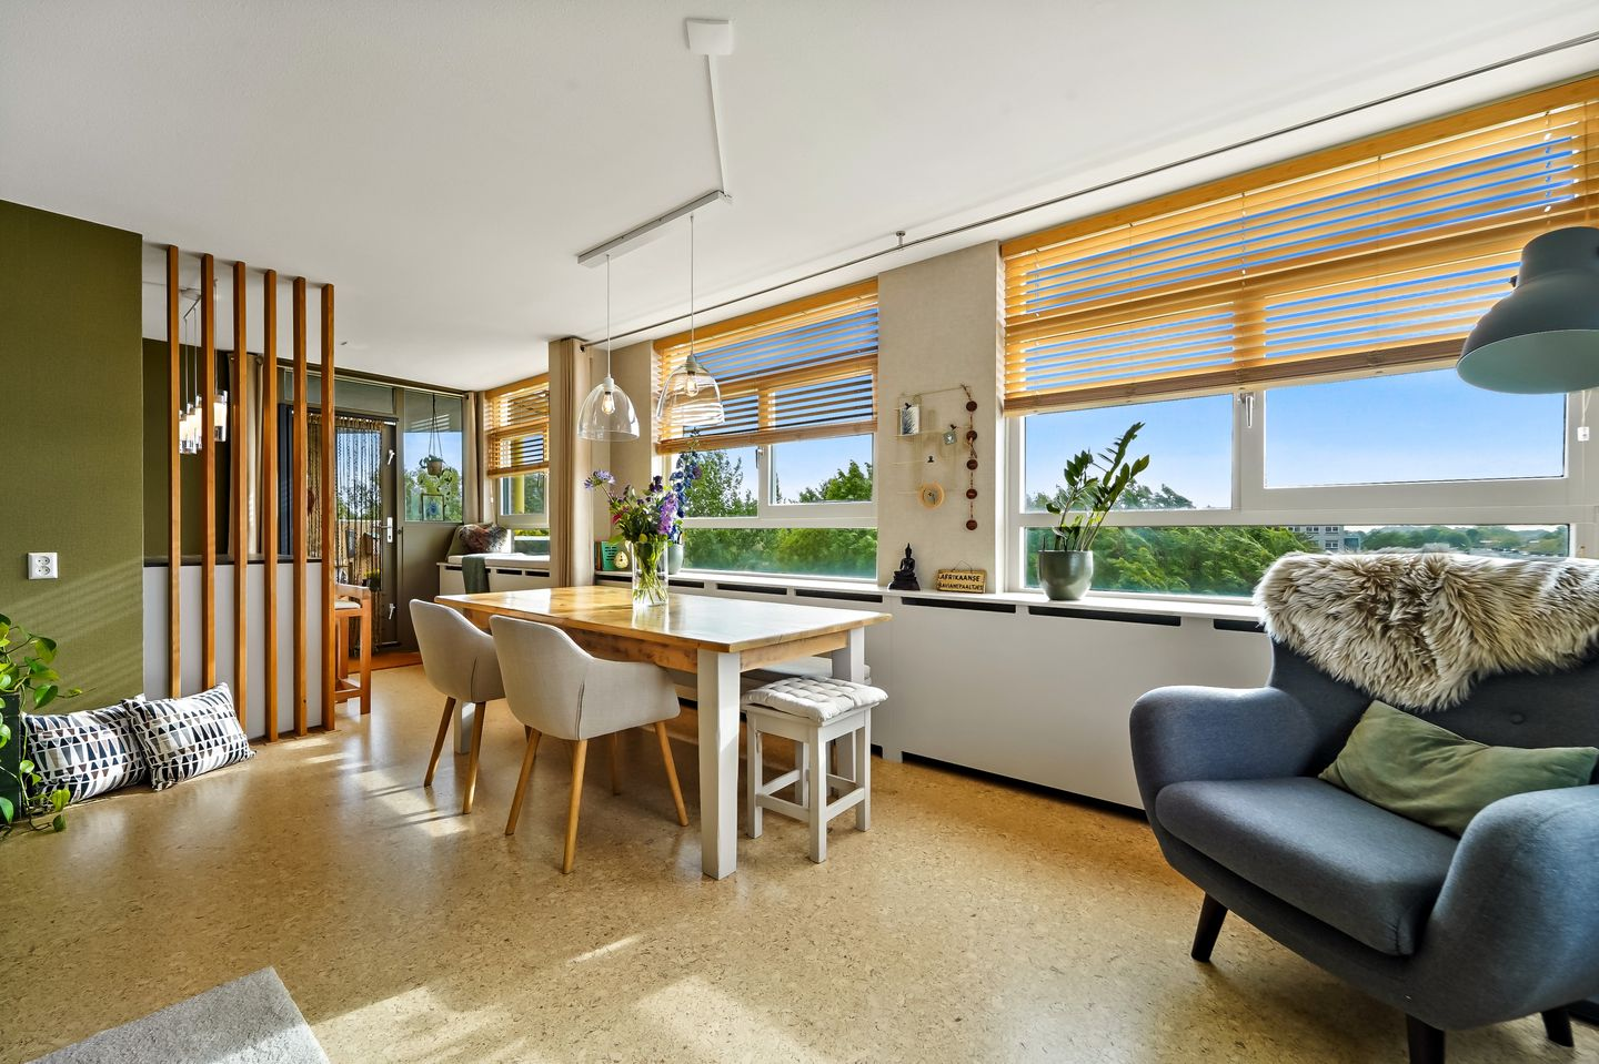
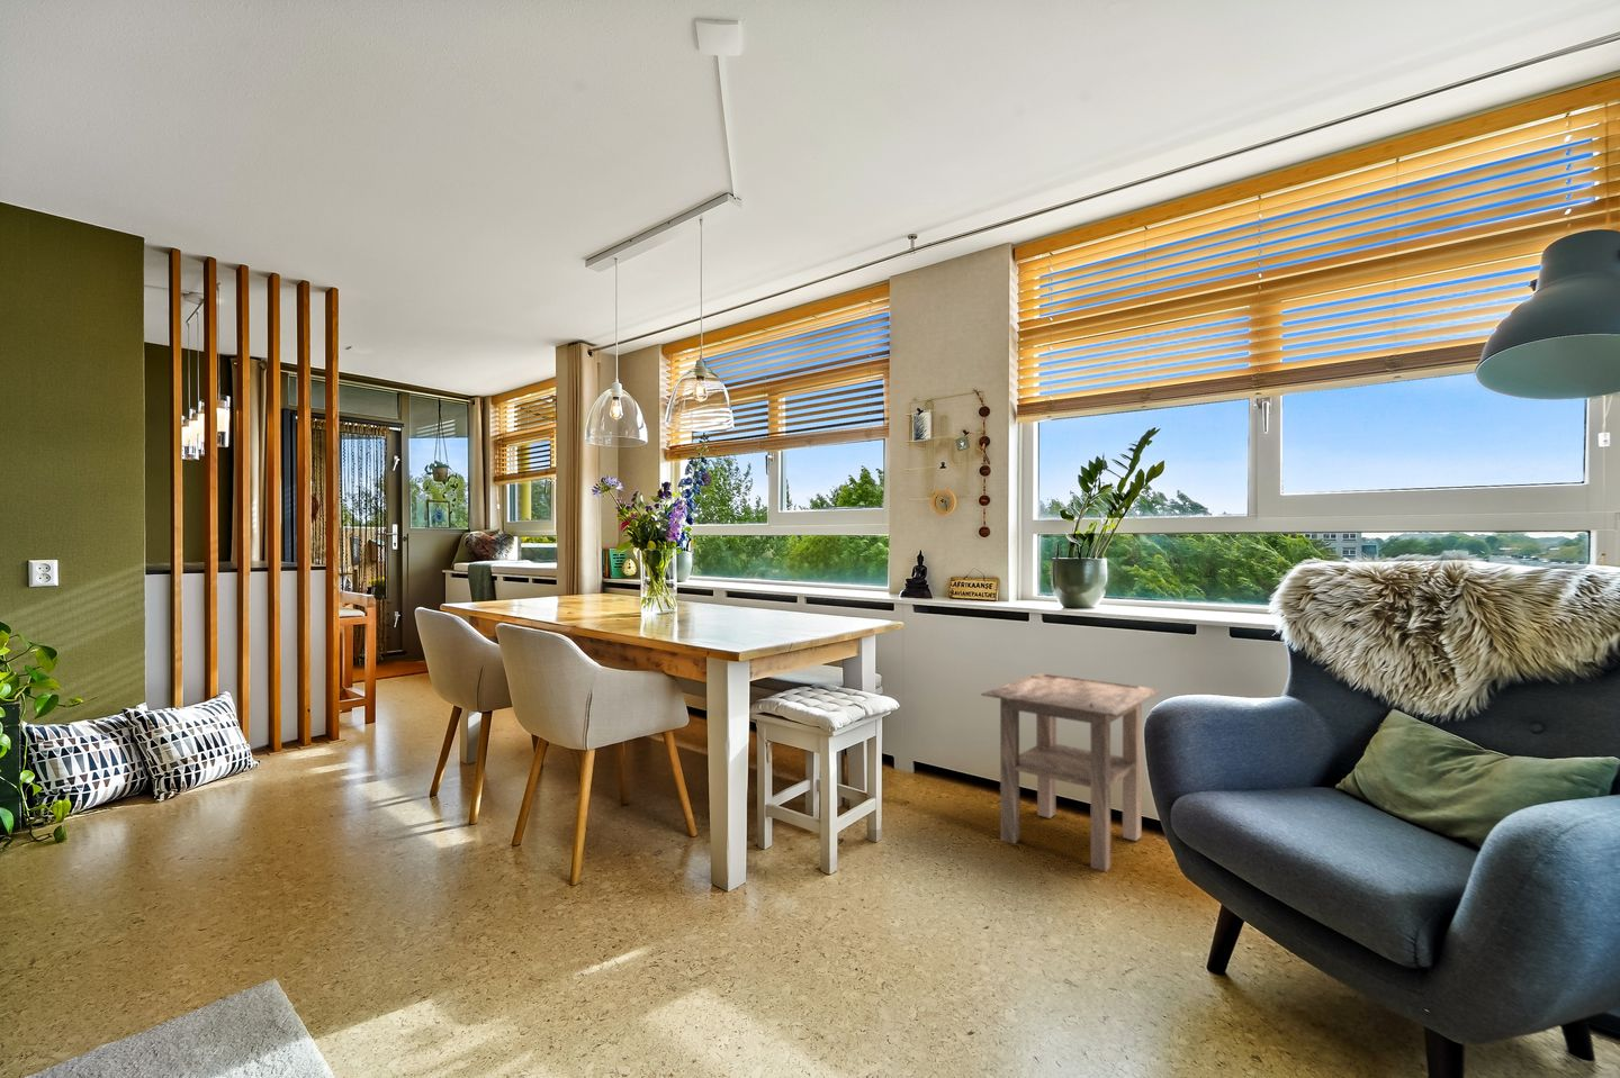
+ side table [980,673,1161,873]
